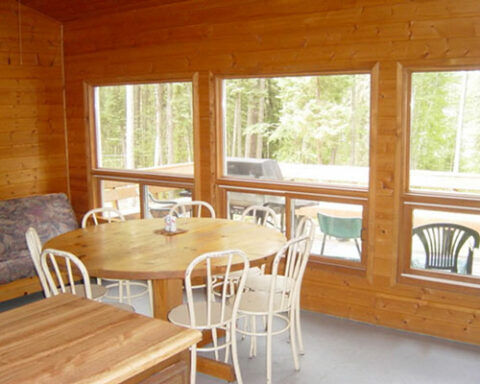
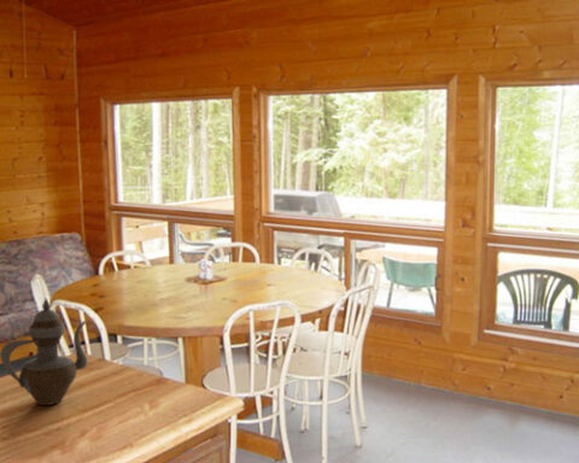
+ teapot [0,298,89,406]
